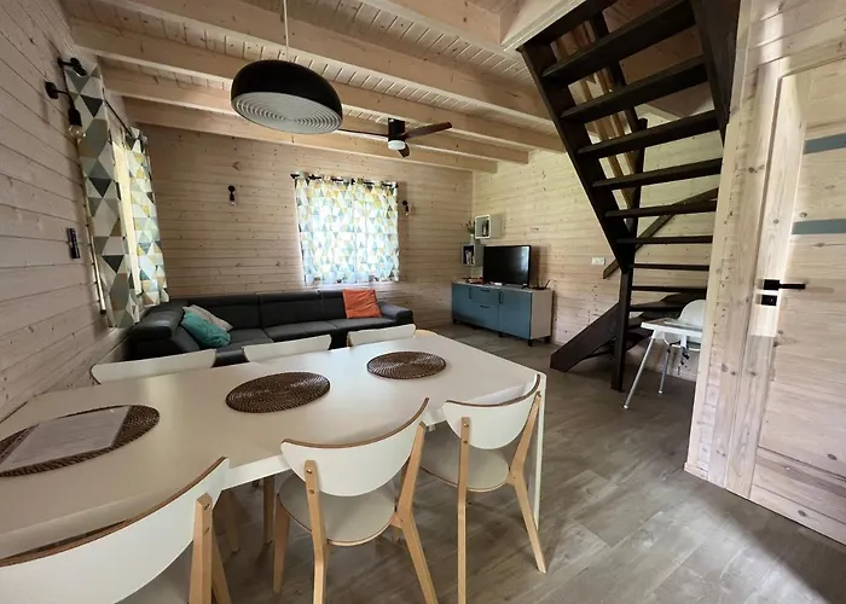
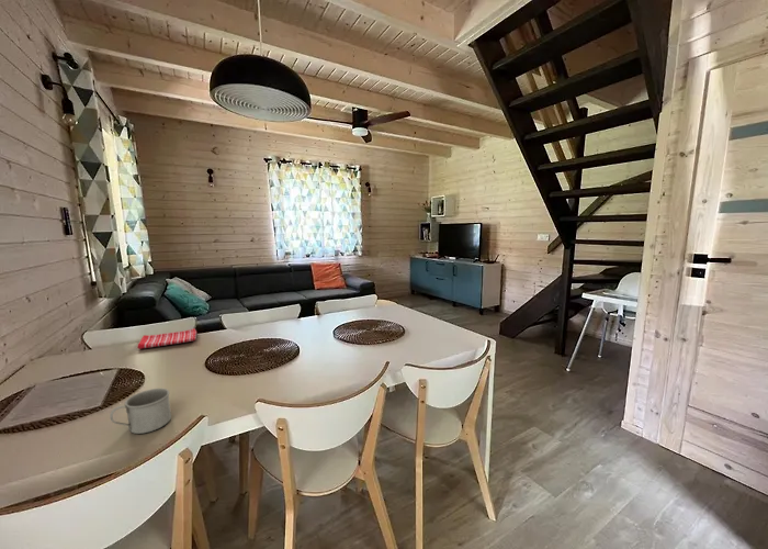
+ dish towel [136,327,197,350]
+ mug [109,388,172,435]
